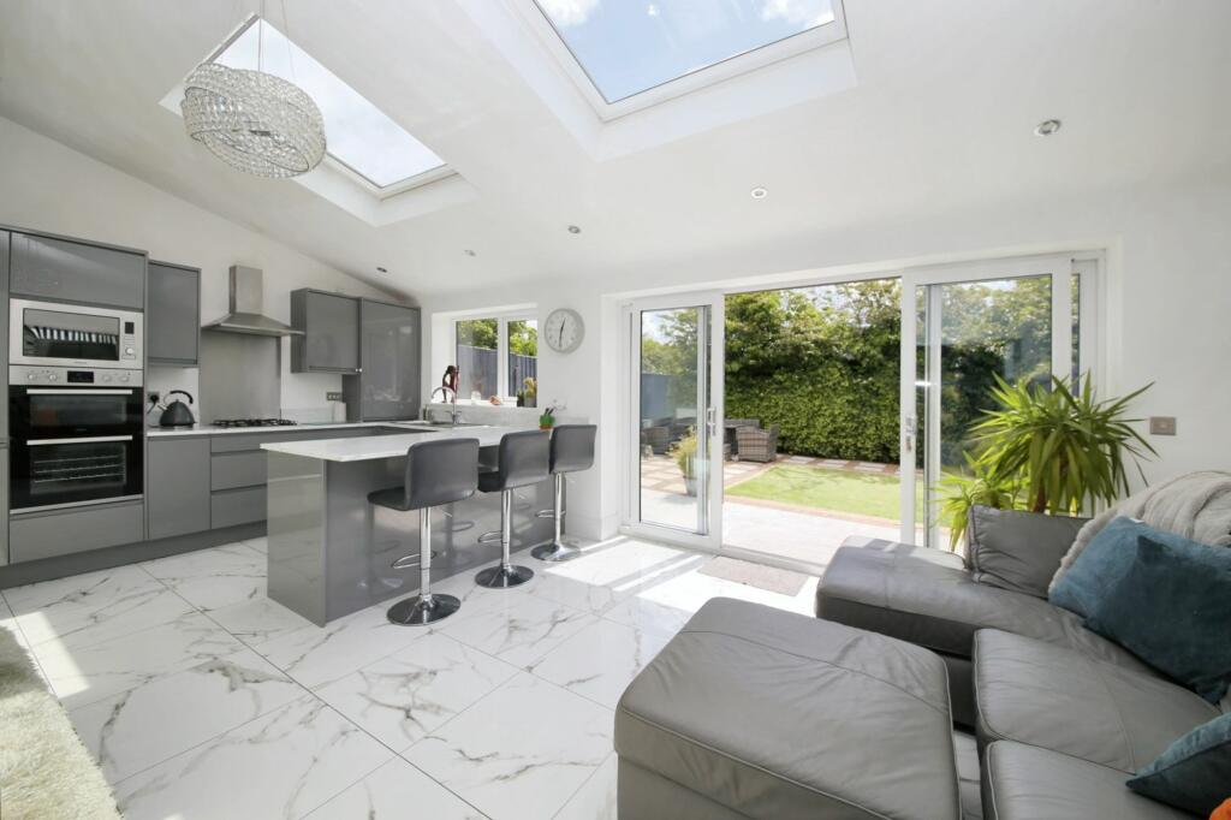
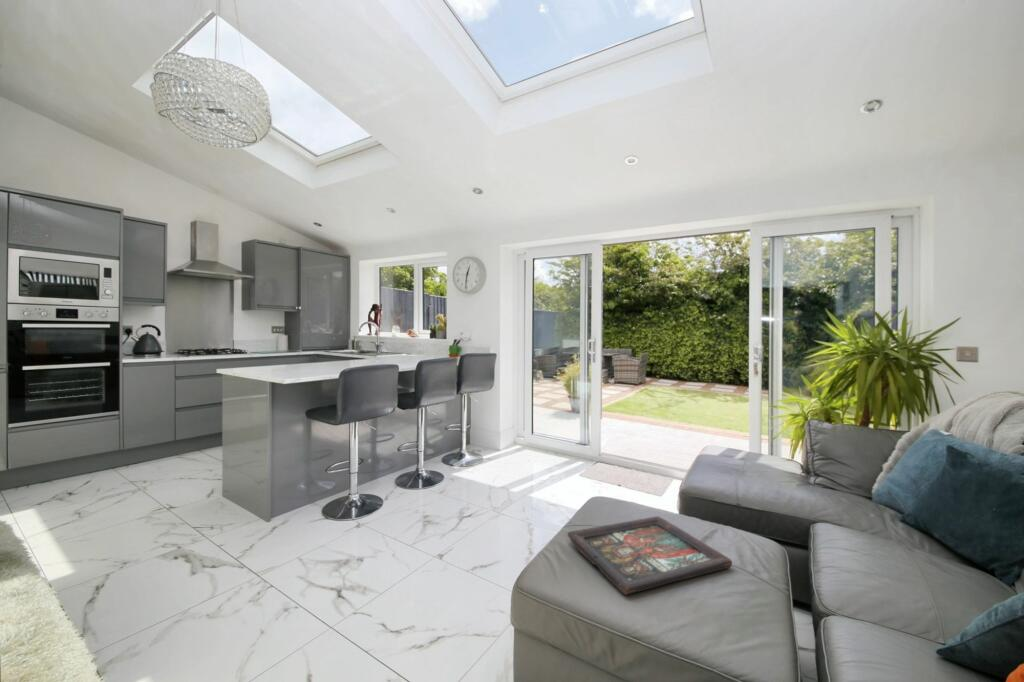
+ decorative tray [566,515,733,596]
